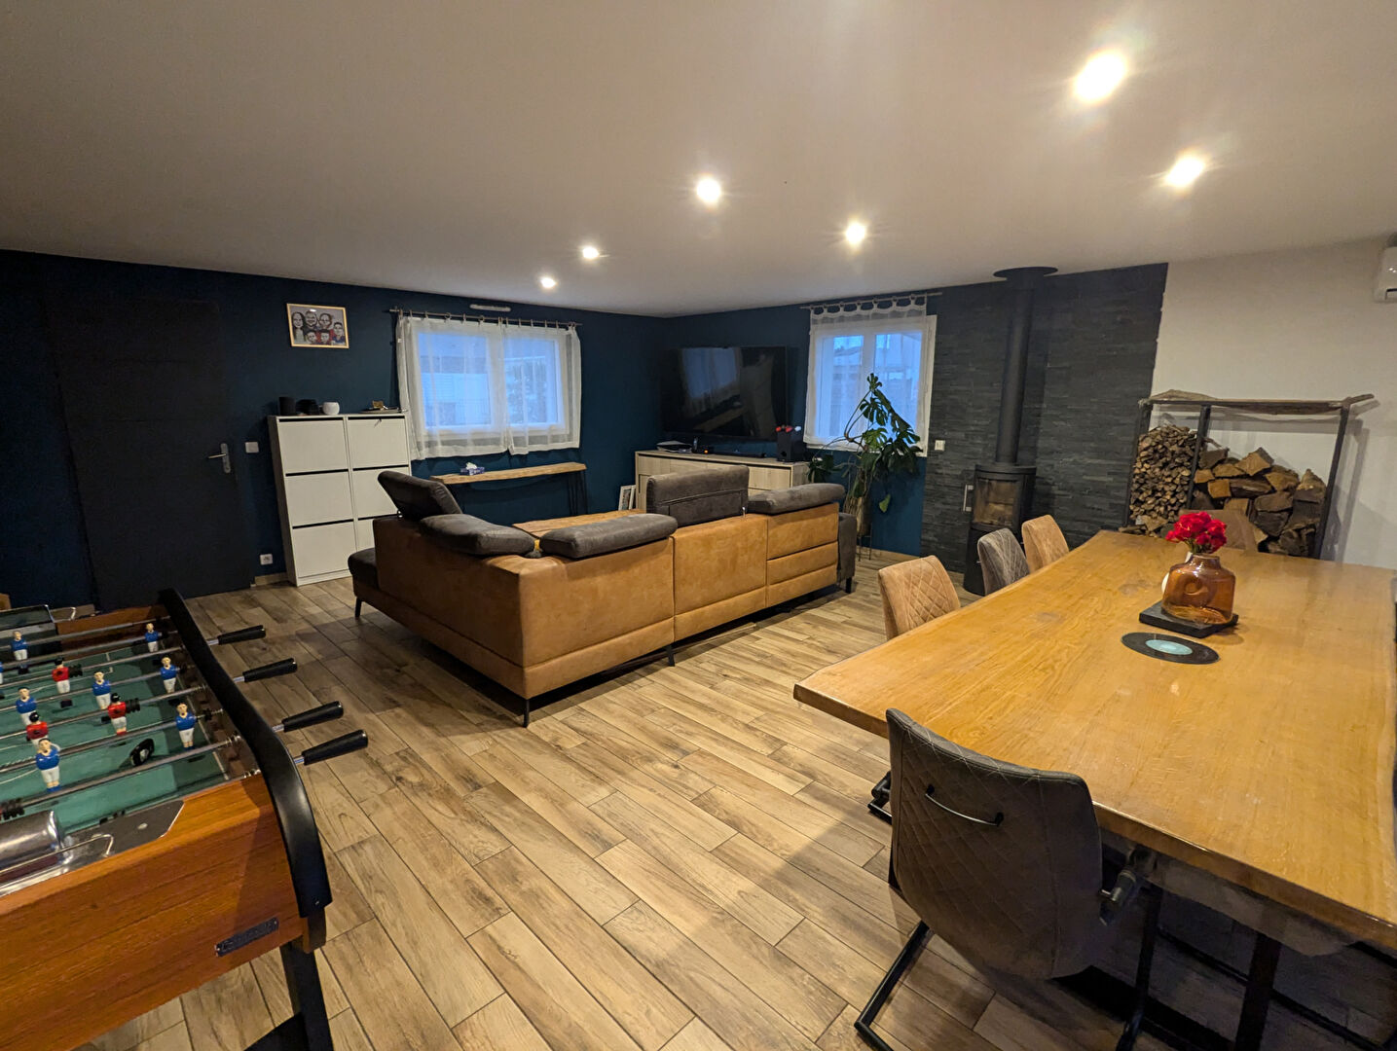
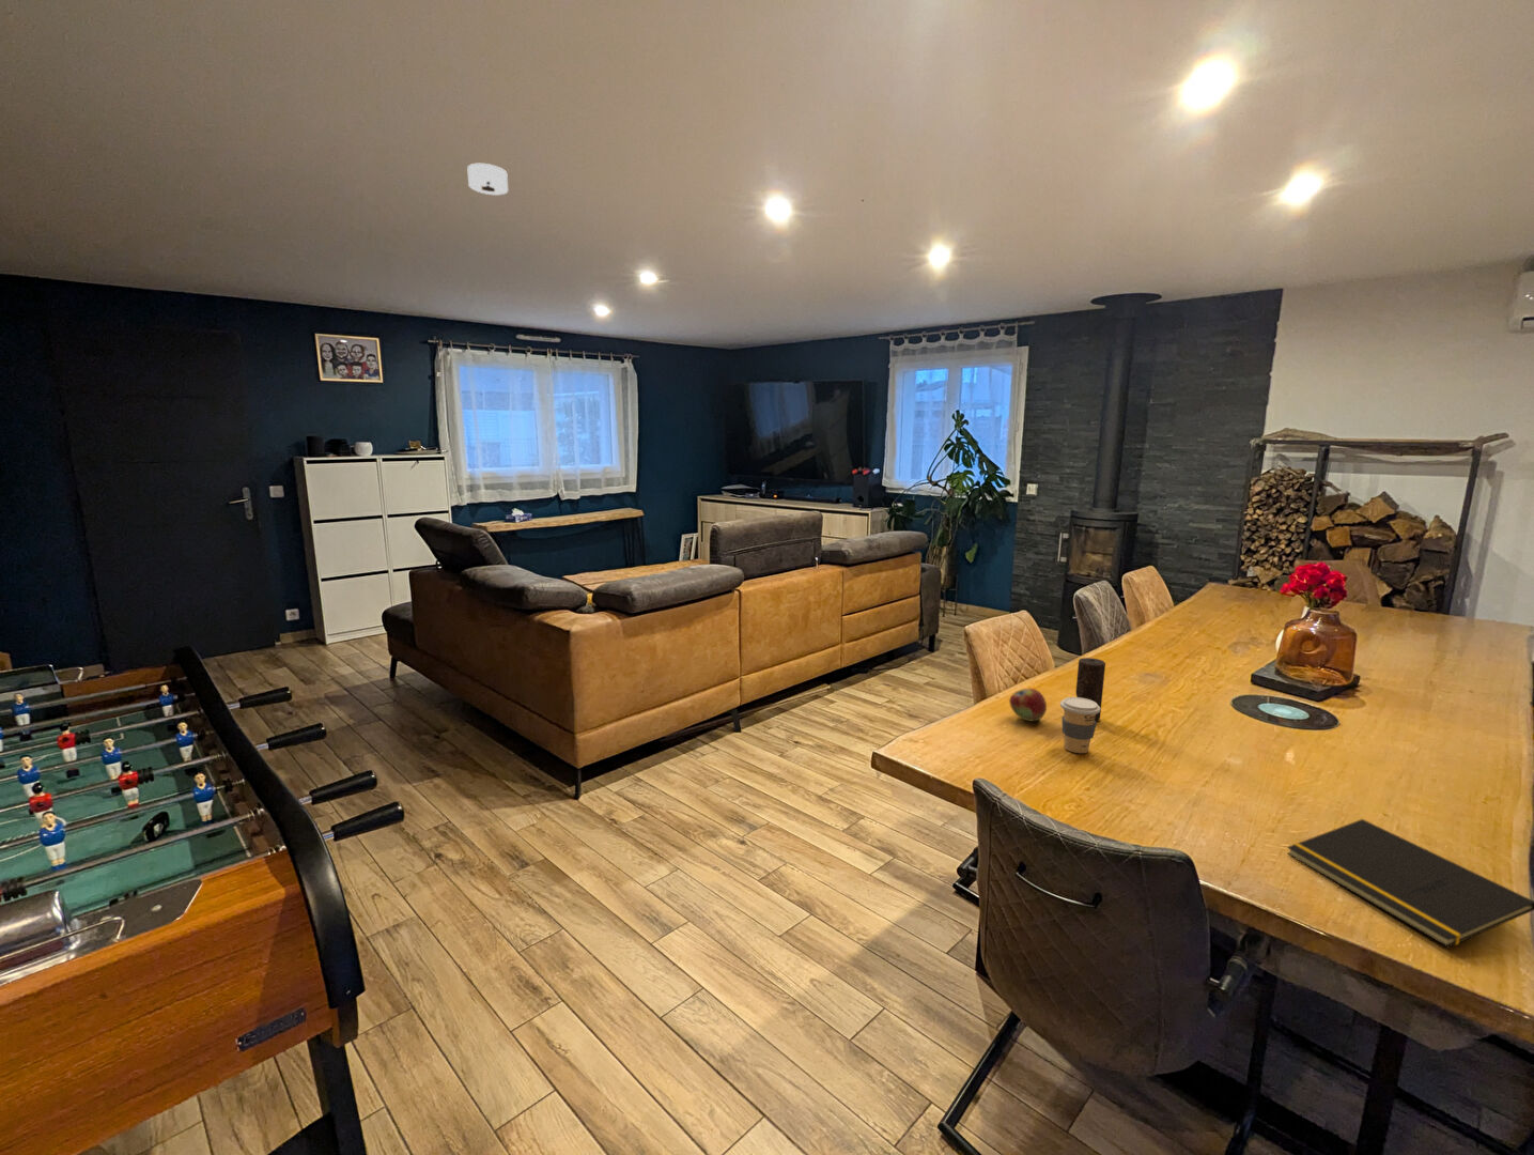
+ fruit [1008,688,1048,722]
+ notepad [1285,818,1534,949]
+ candle [1074,656,1106,722]
+ coffee cup [1060,696,1100,753]
+ smoke detector [466,163,509,195]
